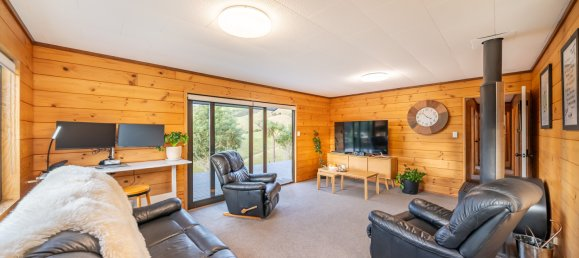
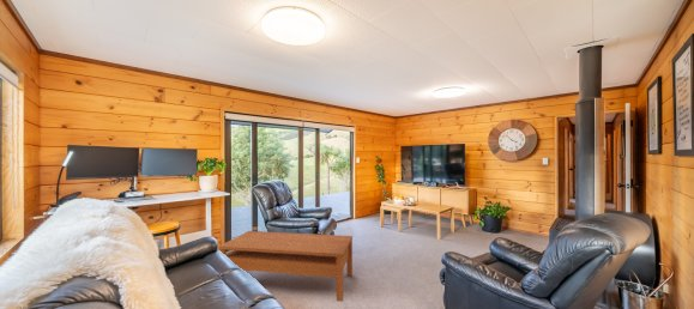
+ coffee table [217,230,354,303]
